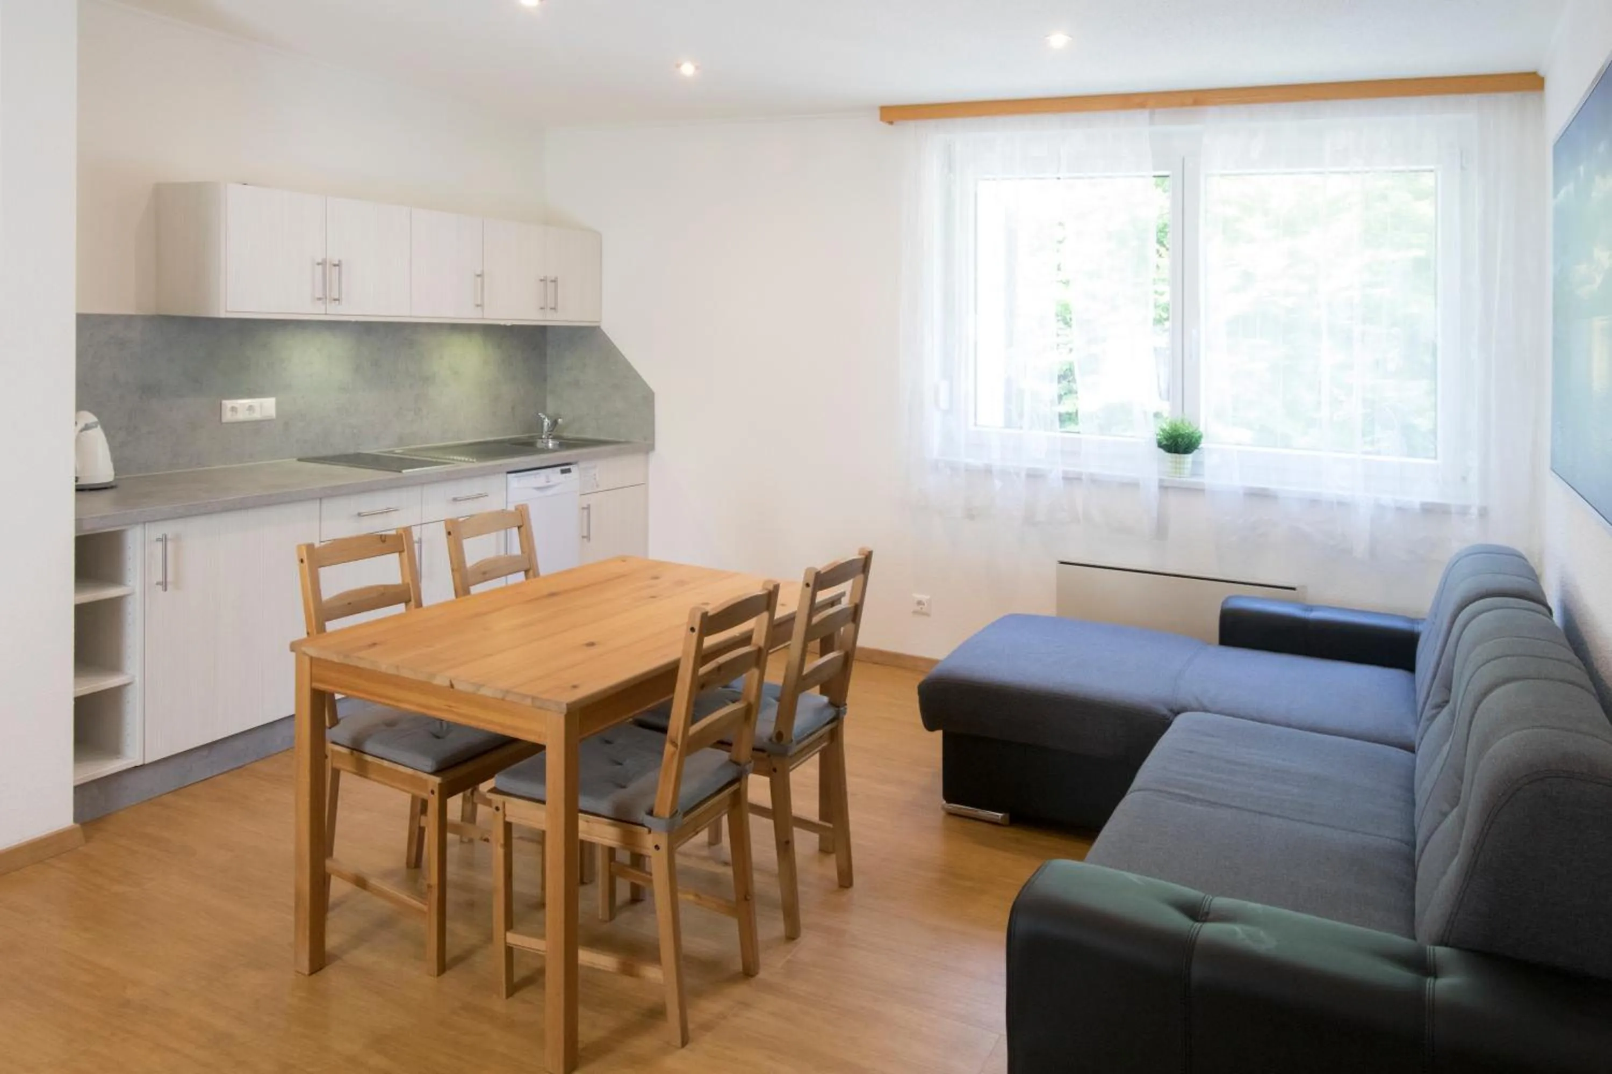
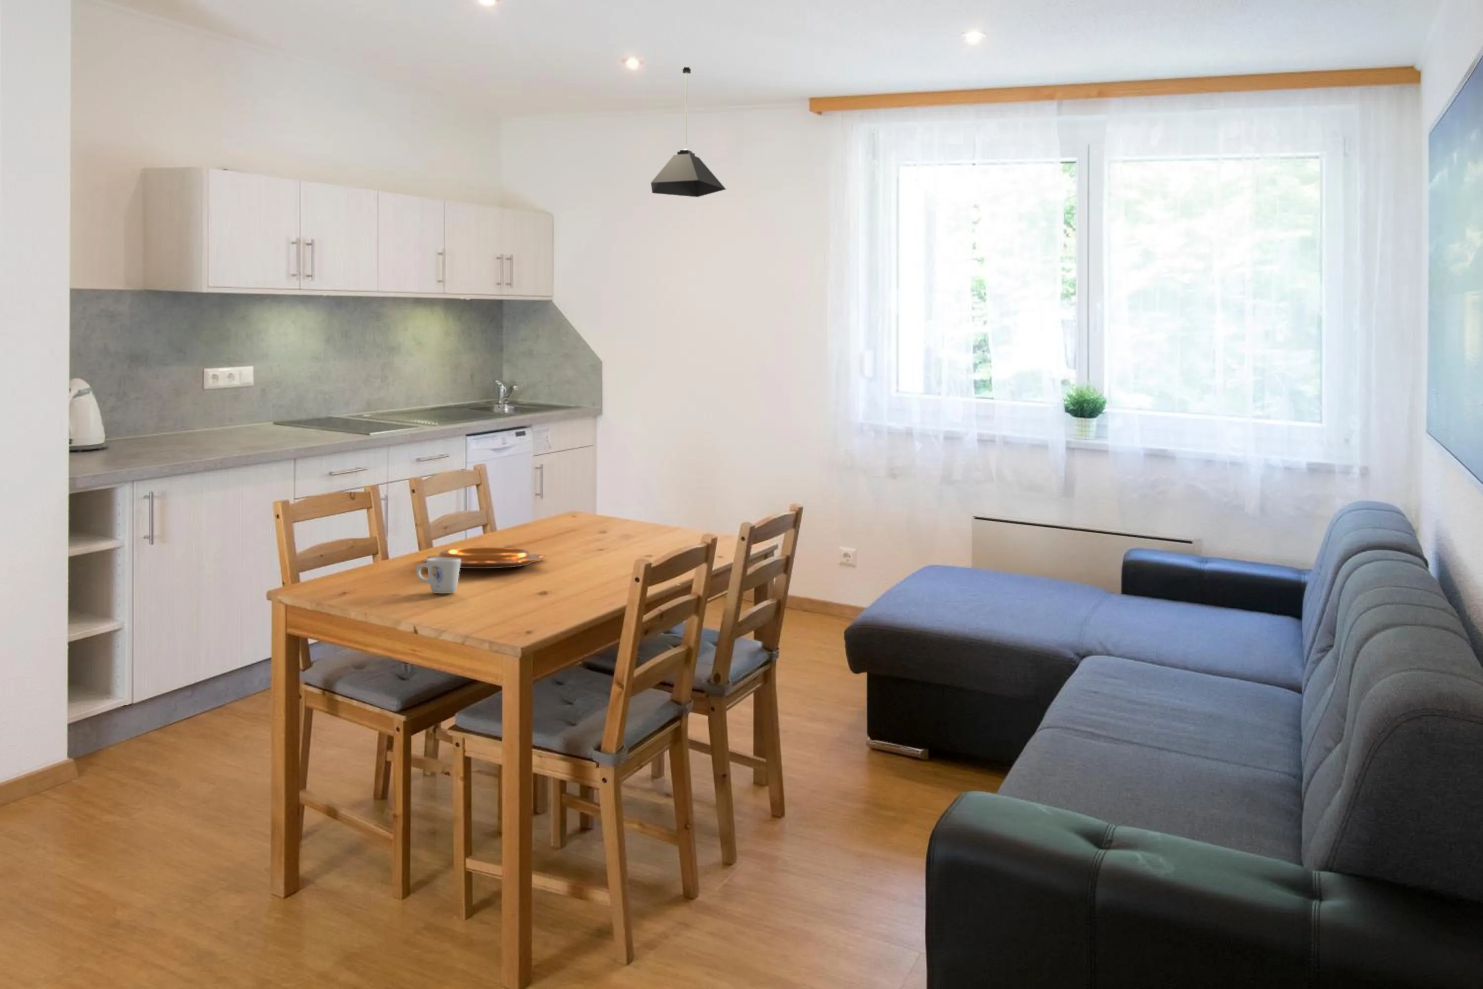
+ mug [416,557,461,594]
+ decorative bowl [423,546,546,570]
+ pendant lamp [650,66,727,198]
